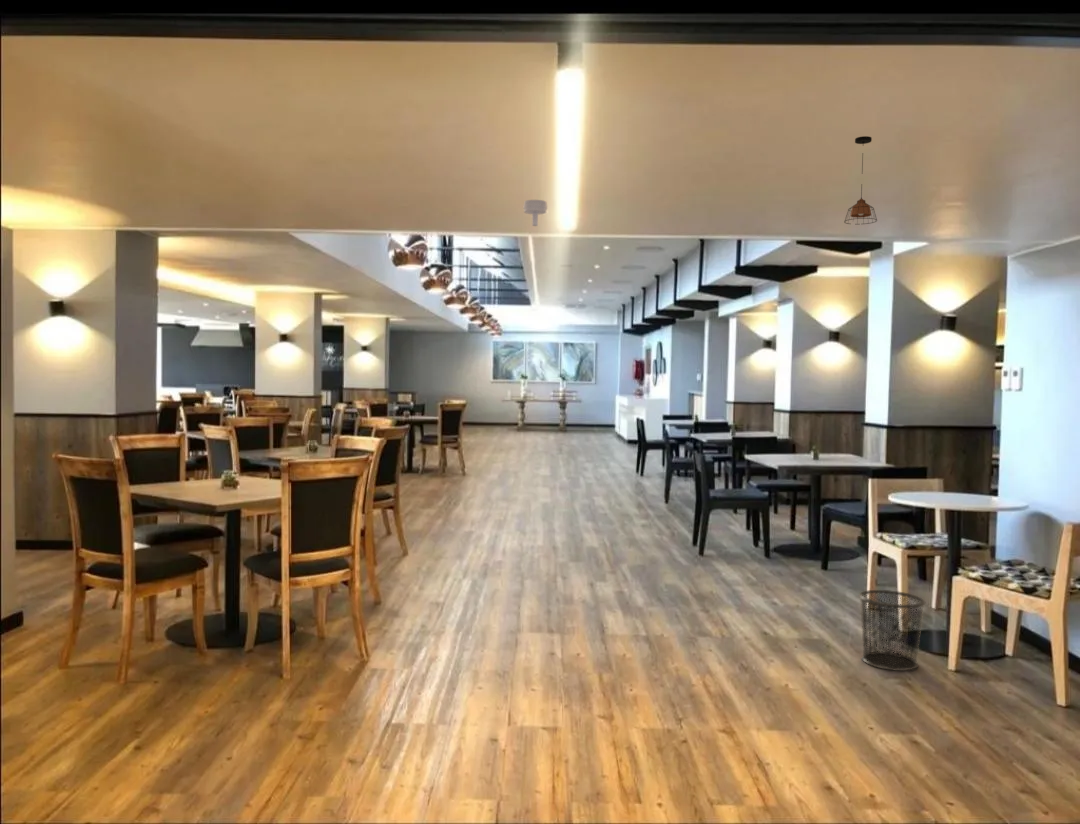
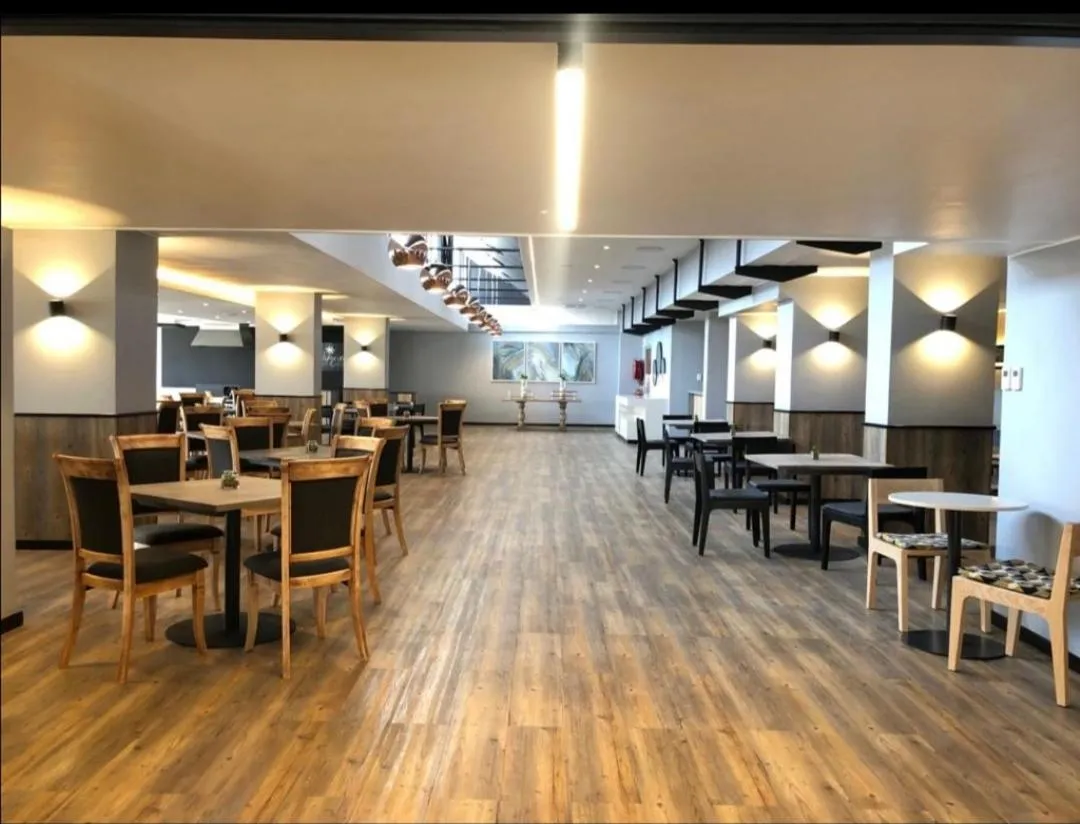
- waste bin [858,589,926,672]
- pendant light [843,135,878,225]
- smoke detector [522,199,548,227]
